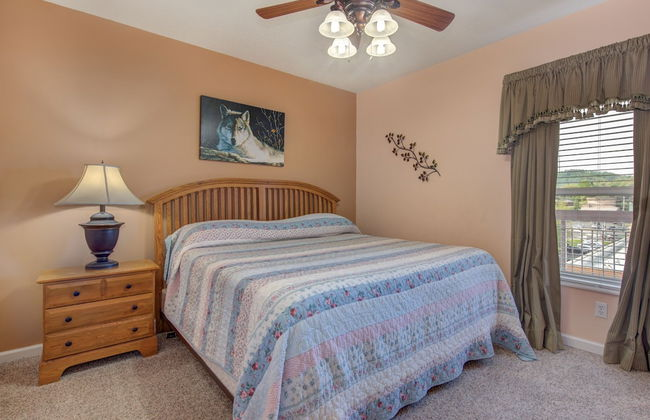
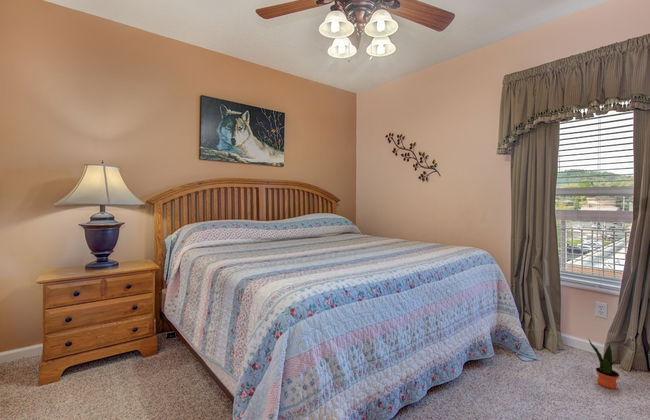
+ potted plant [587,337,620,390]
